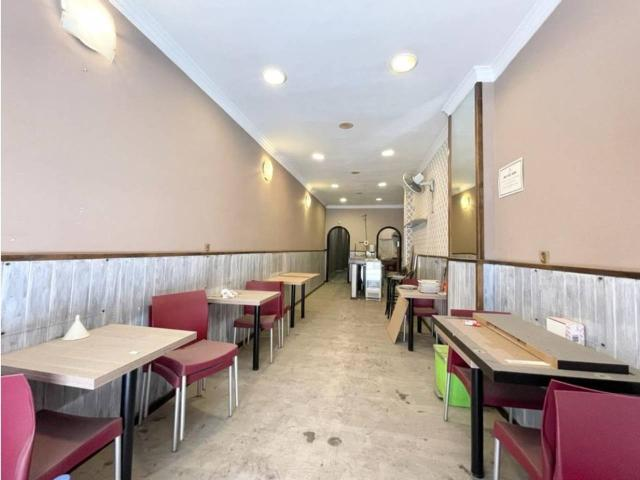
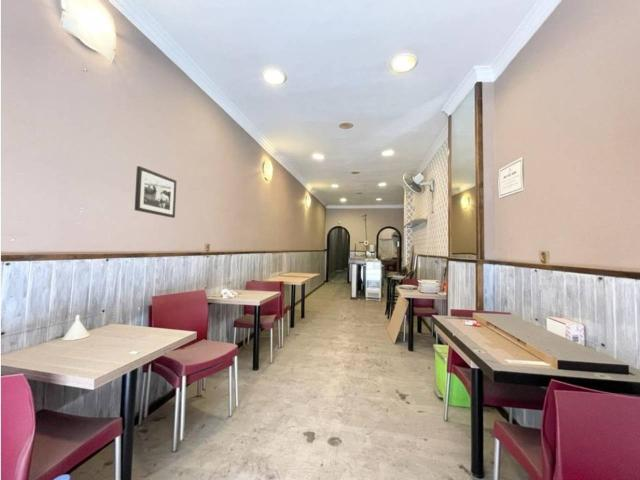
+ picture frame [134,165,178,219]
